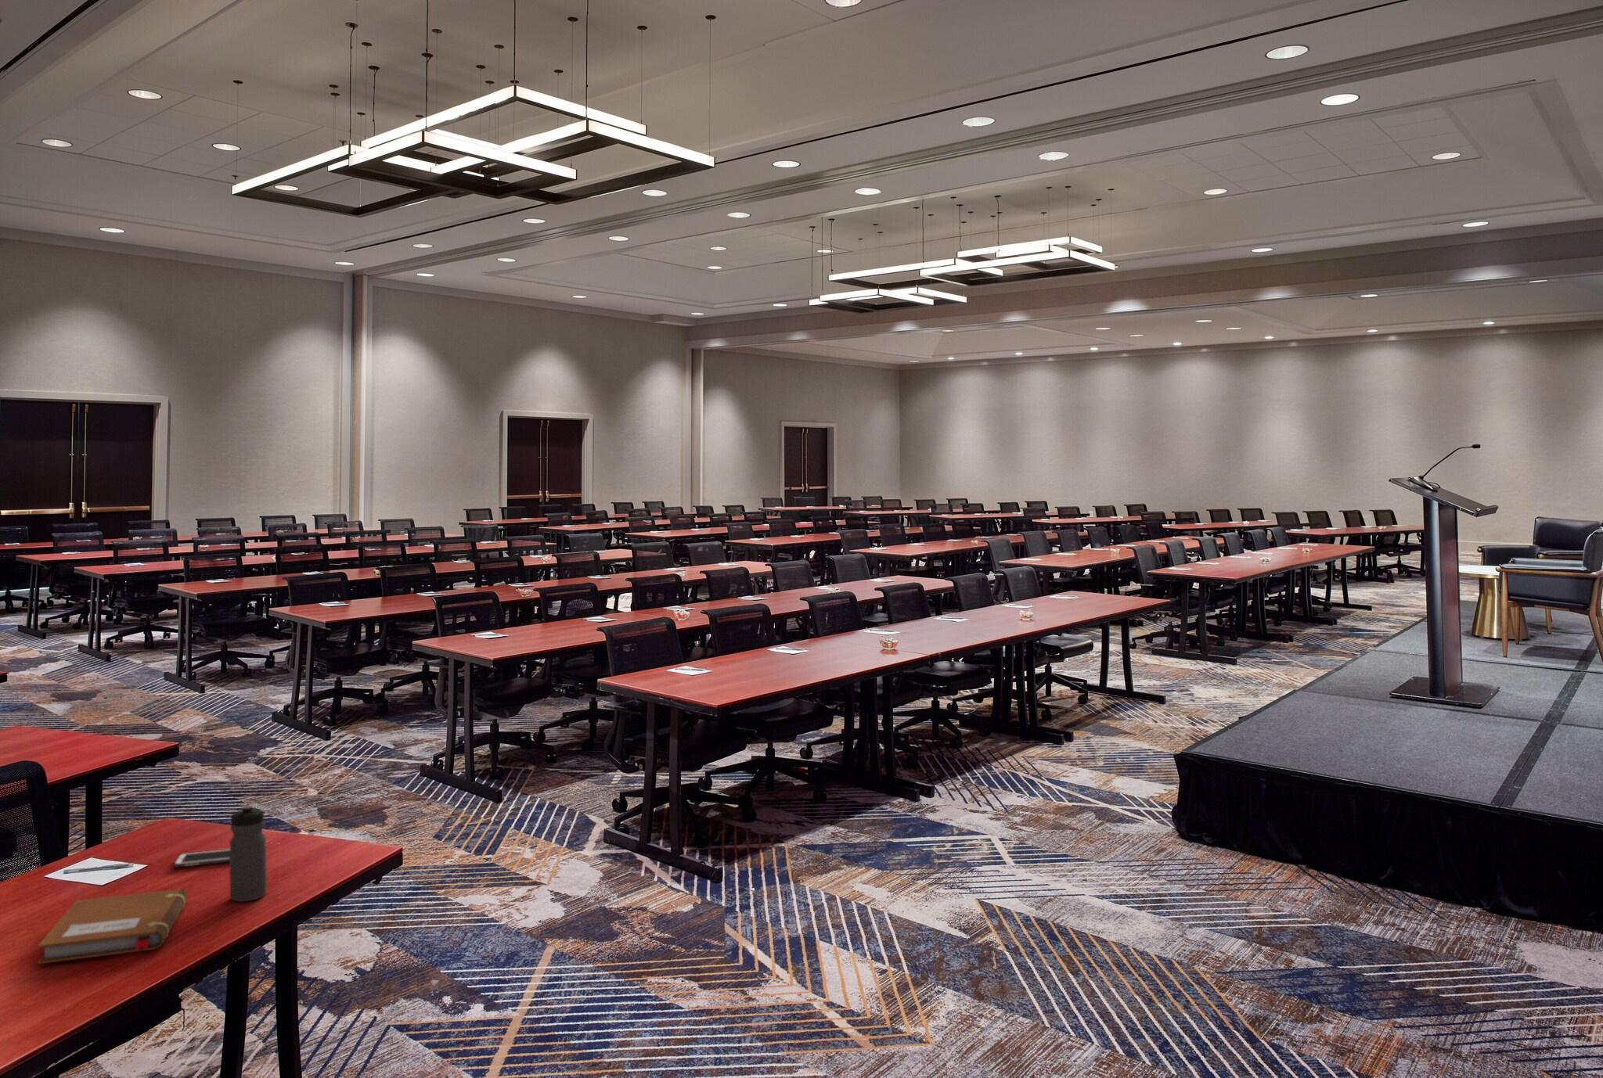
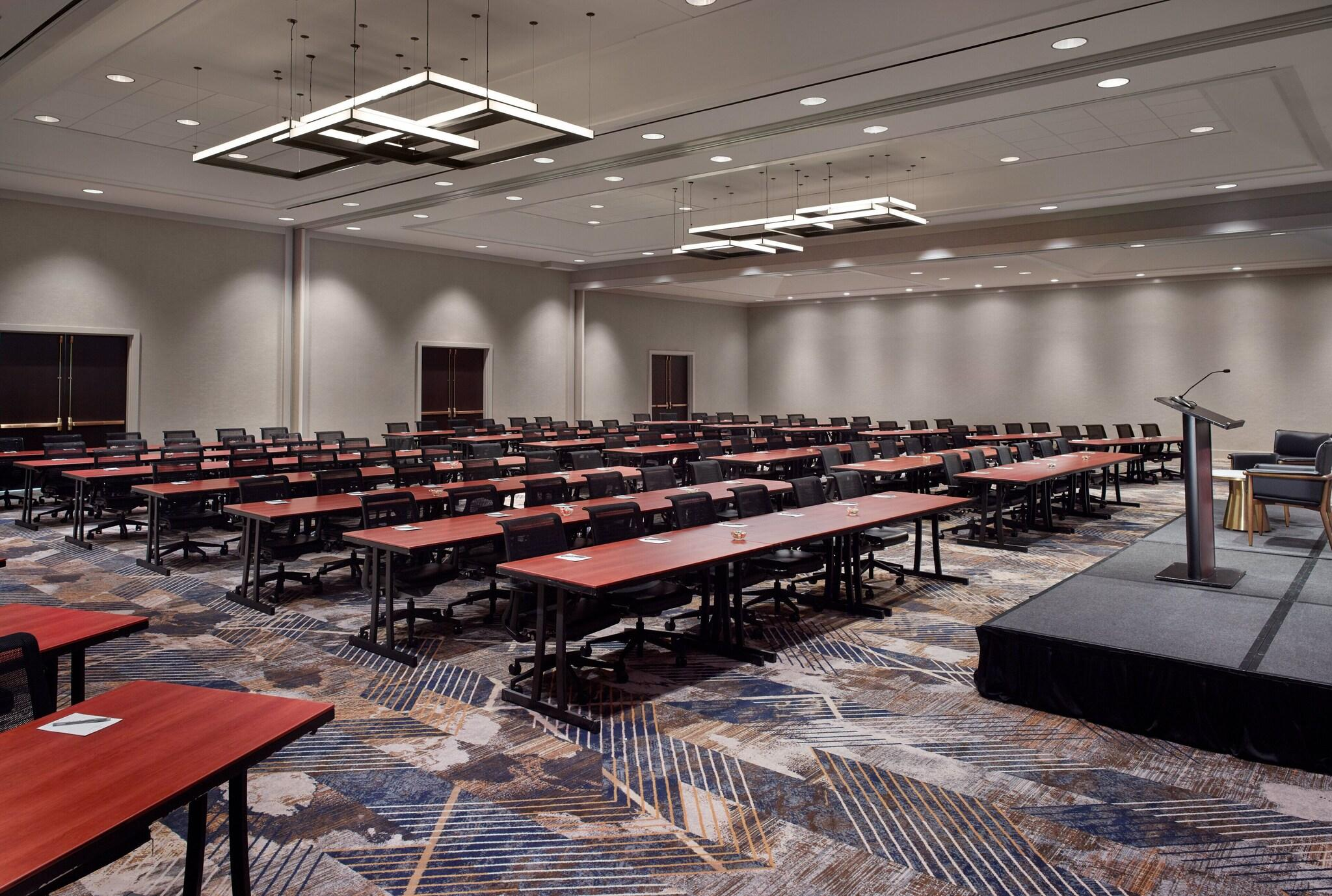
- cell phone [173,848,230,869]
- notebook [37,889,189,965]
- water bottle [229,804,267,902]
